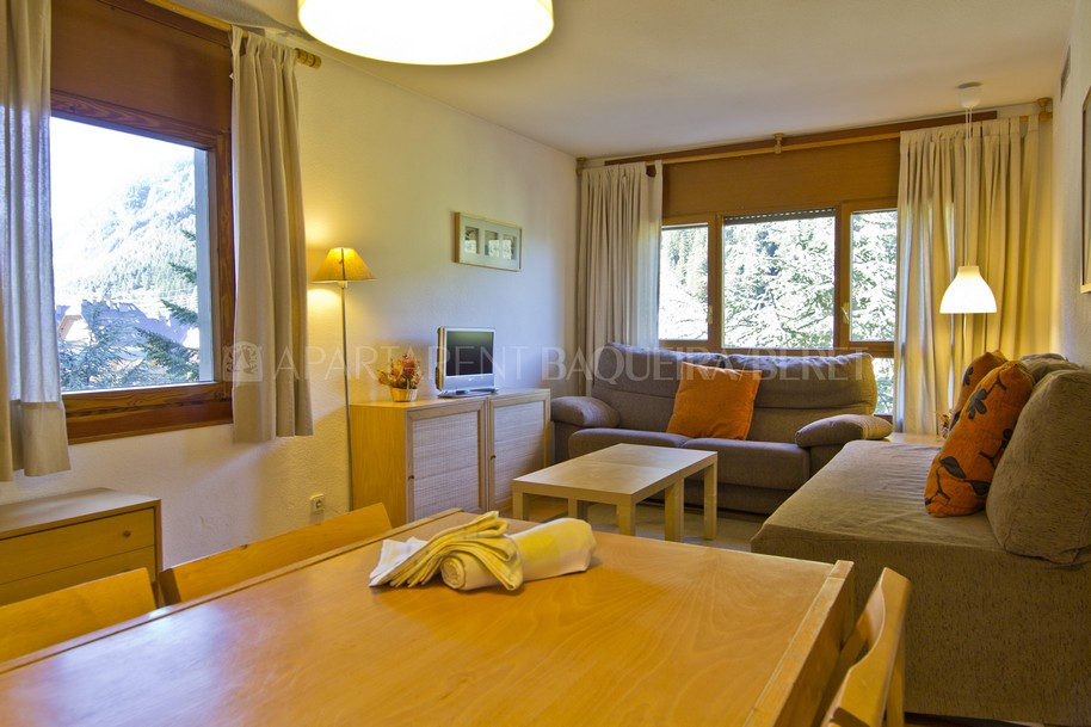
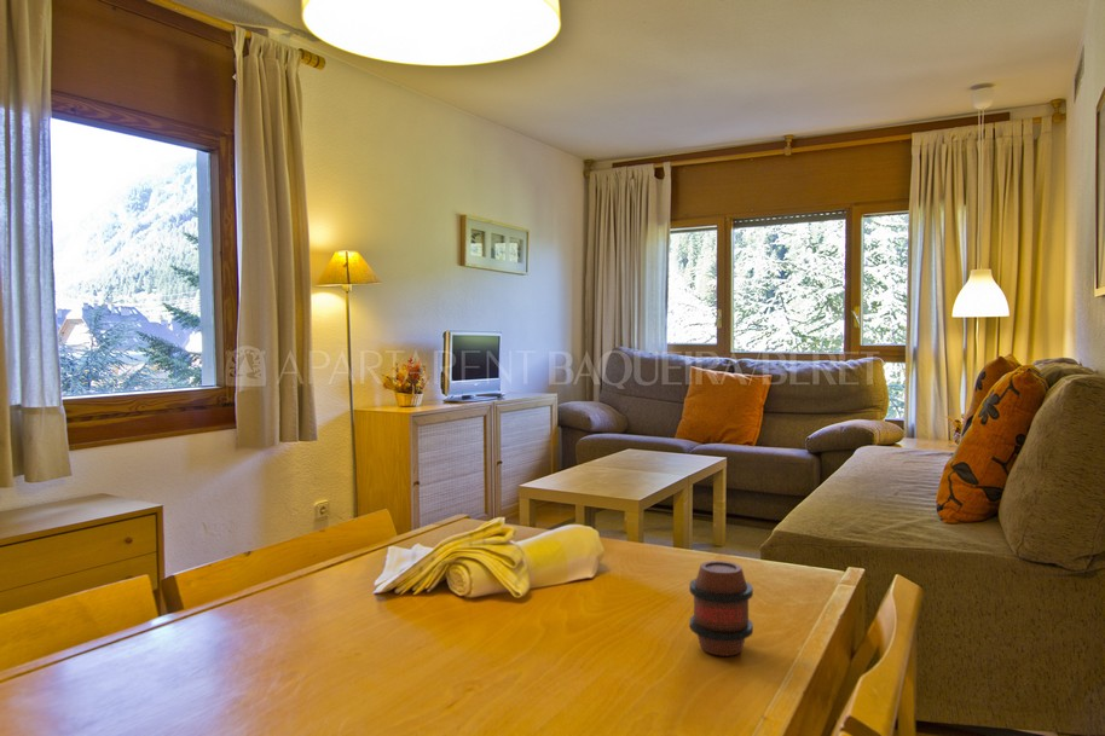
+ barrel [688,560,754,657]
